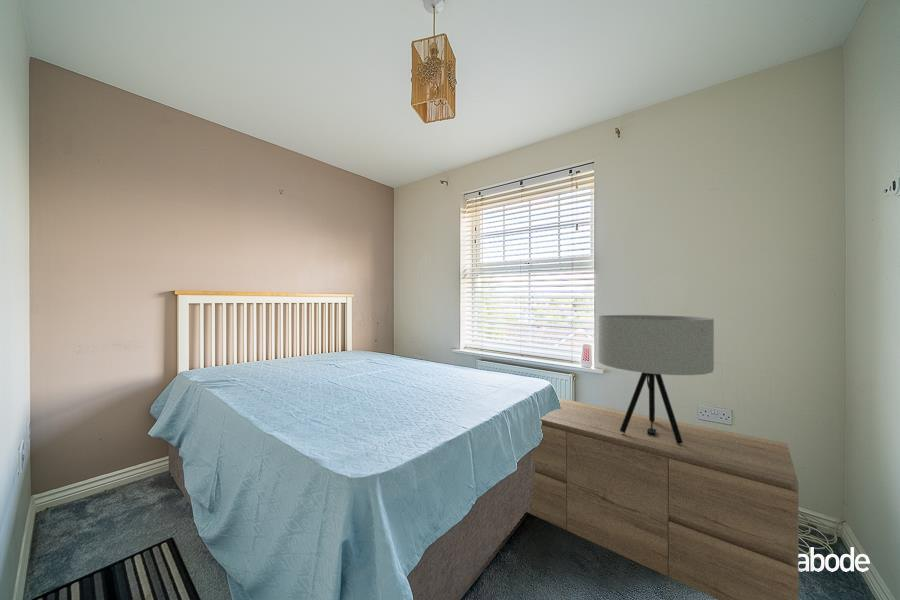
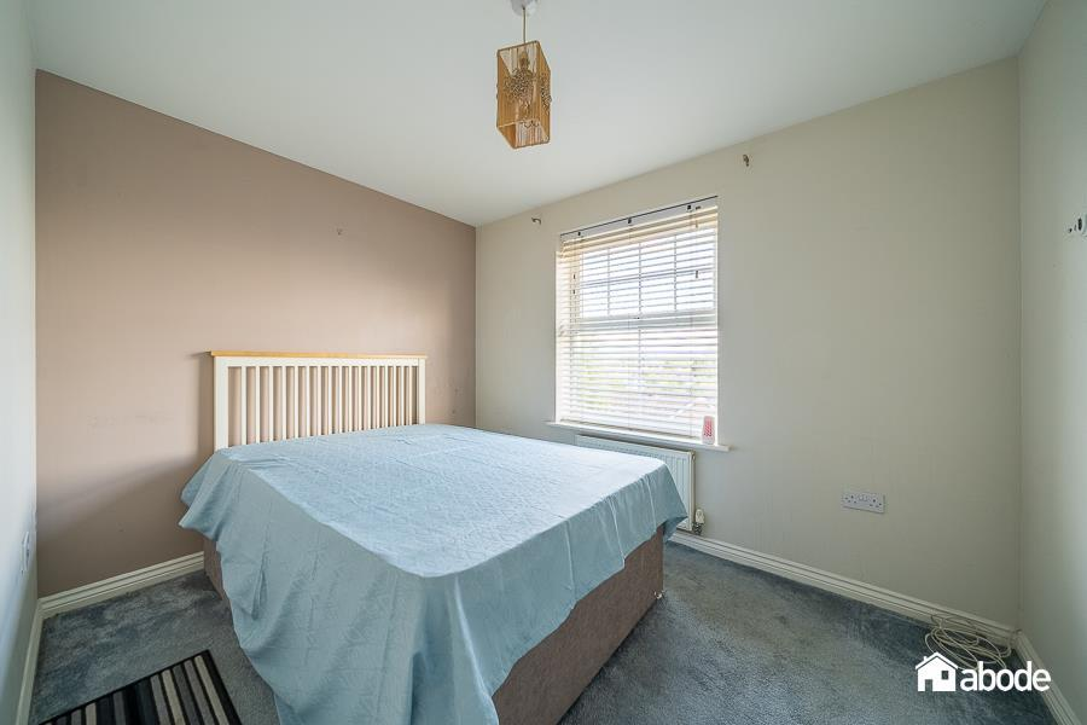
- dresser [527,397,800,600]
- table lamp [597,314,715,444]
